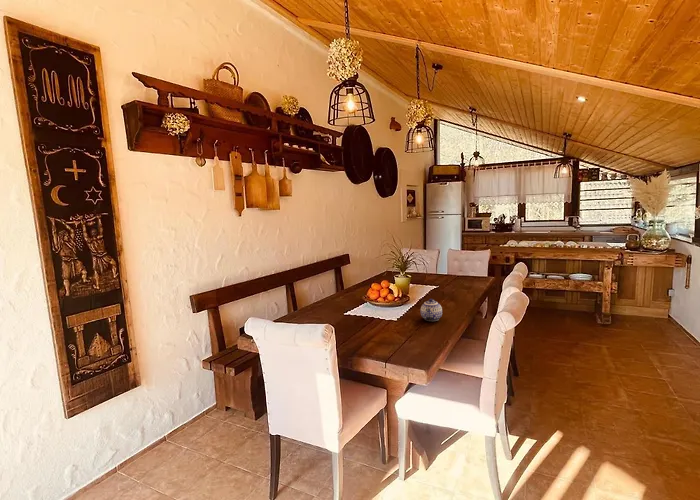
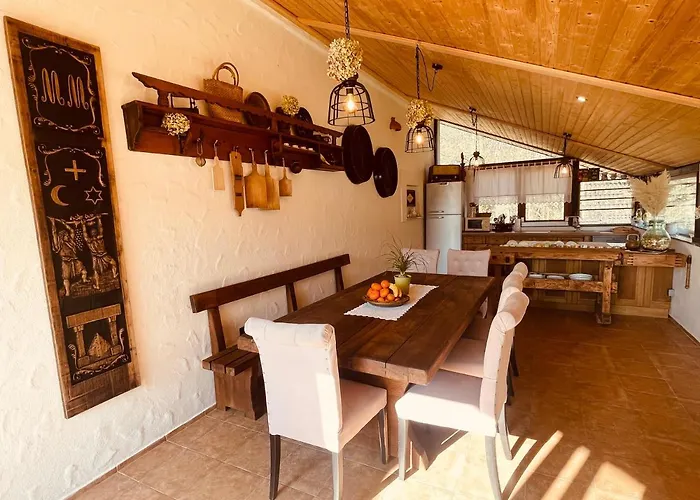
- teapot [420,298,443,322]
